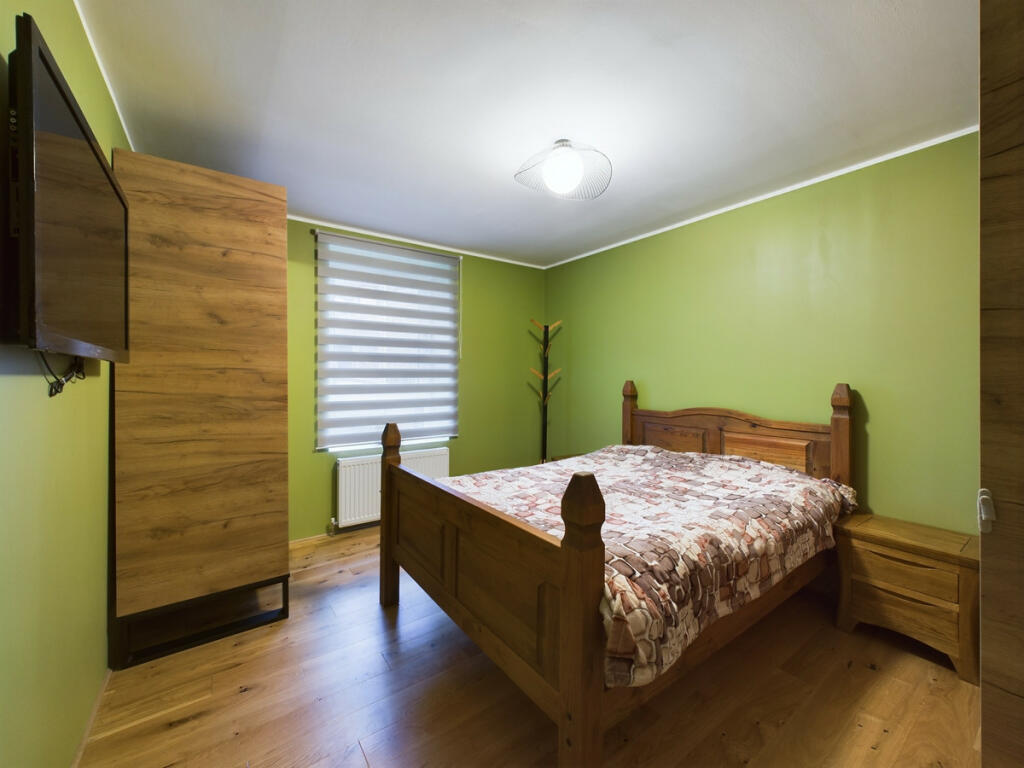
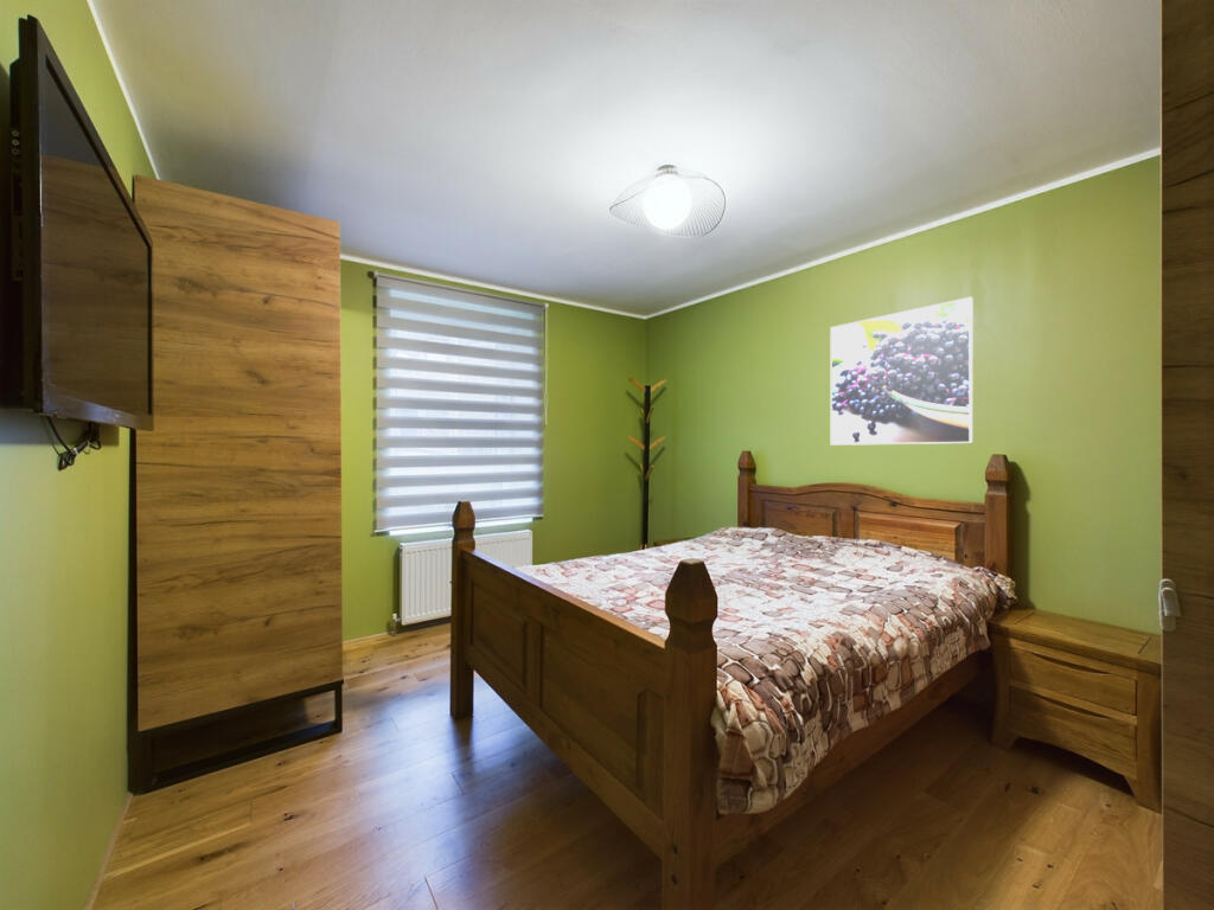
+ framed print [830,296,975,447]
